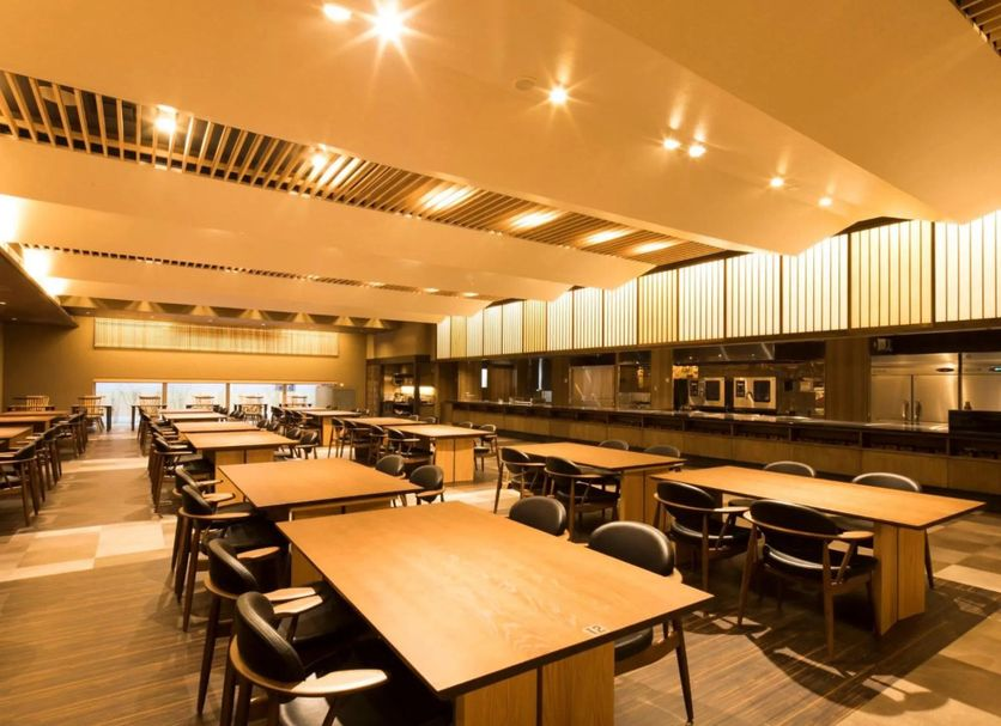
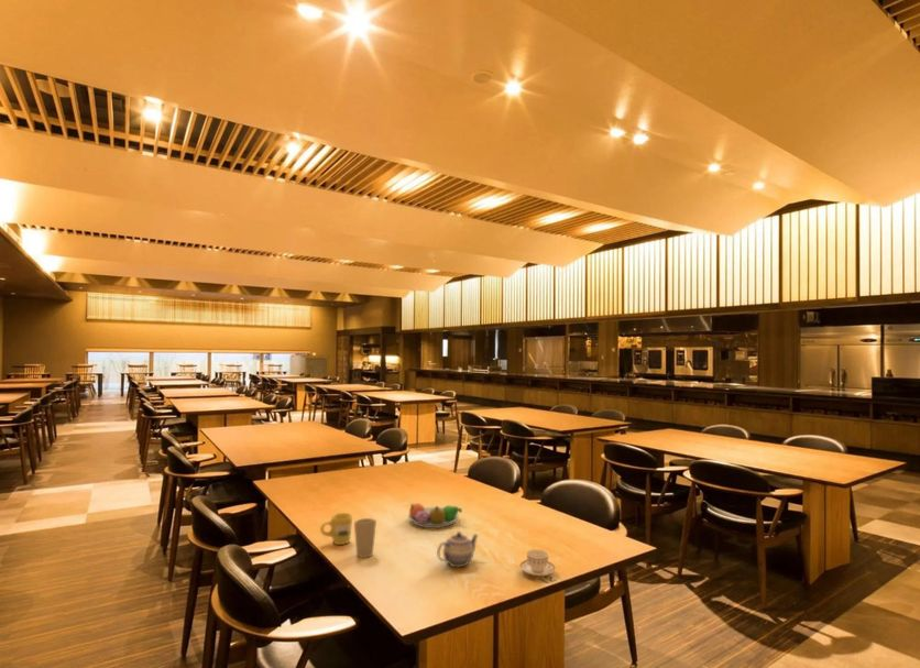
+ cup [353,517,377,559]
+ fruit bowl [407,502,463,529]
+ mug [319,512,353,546]
+ teacup [518,548,557,578]
+ teapot [436,530,480,568]
